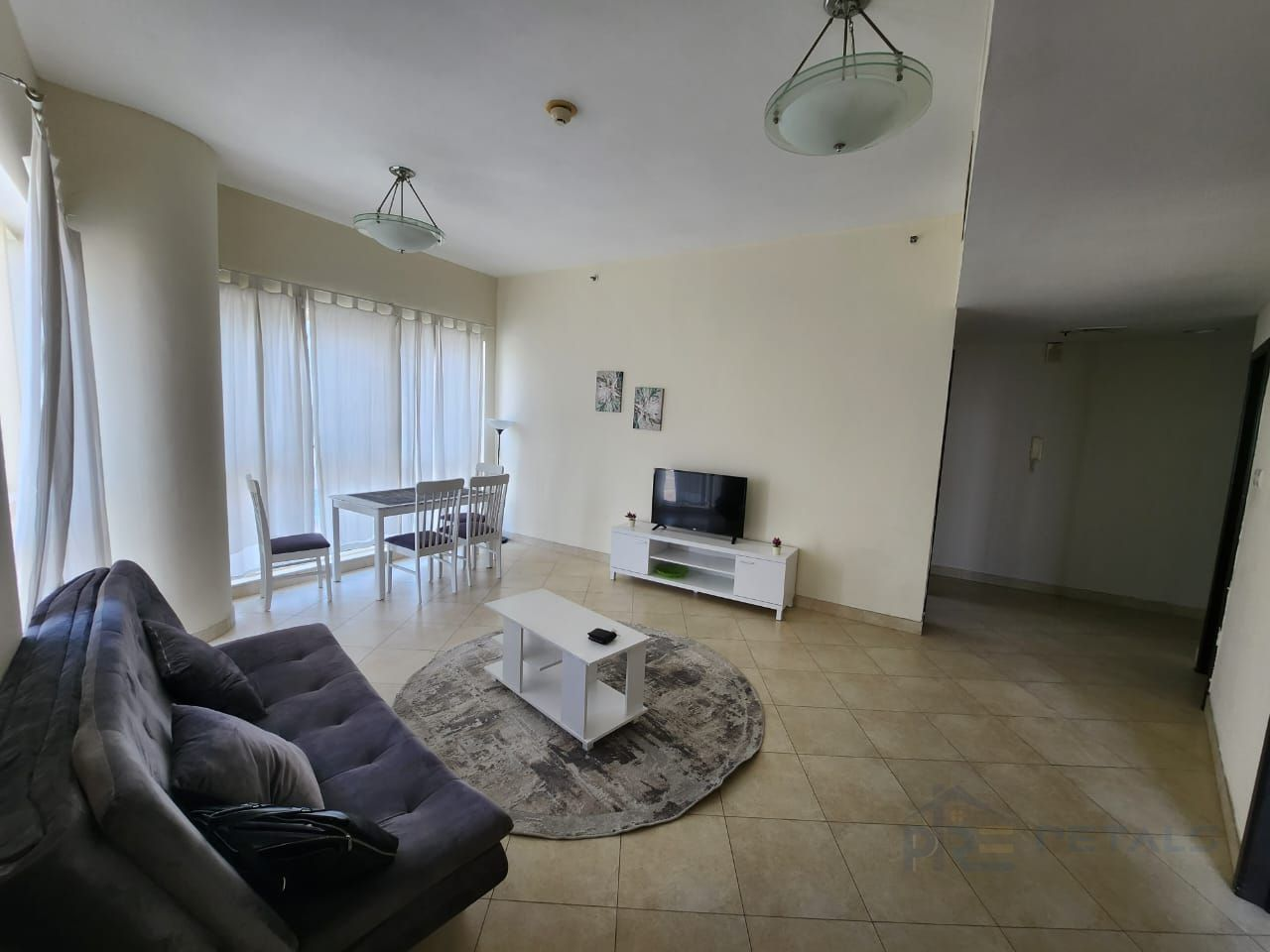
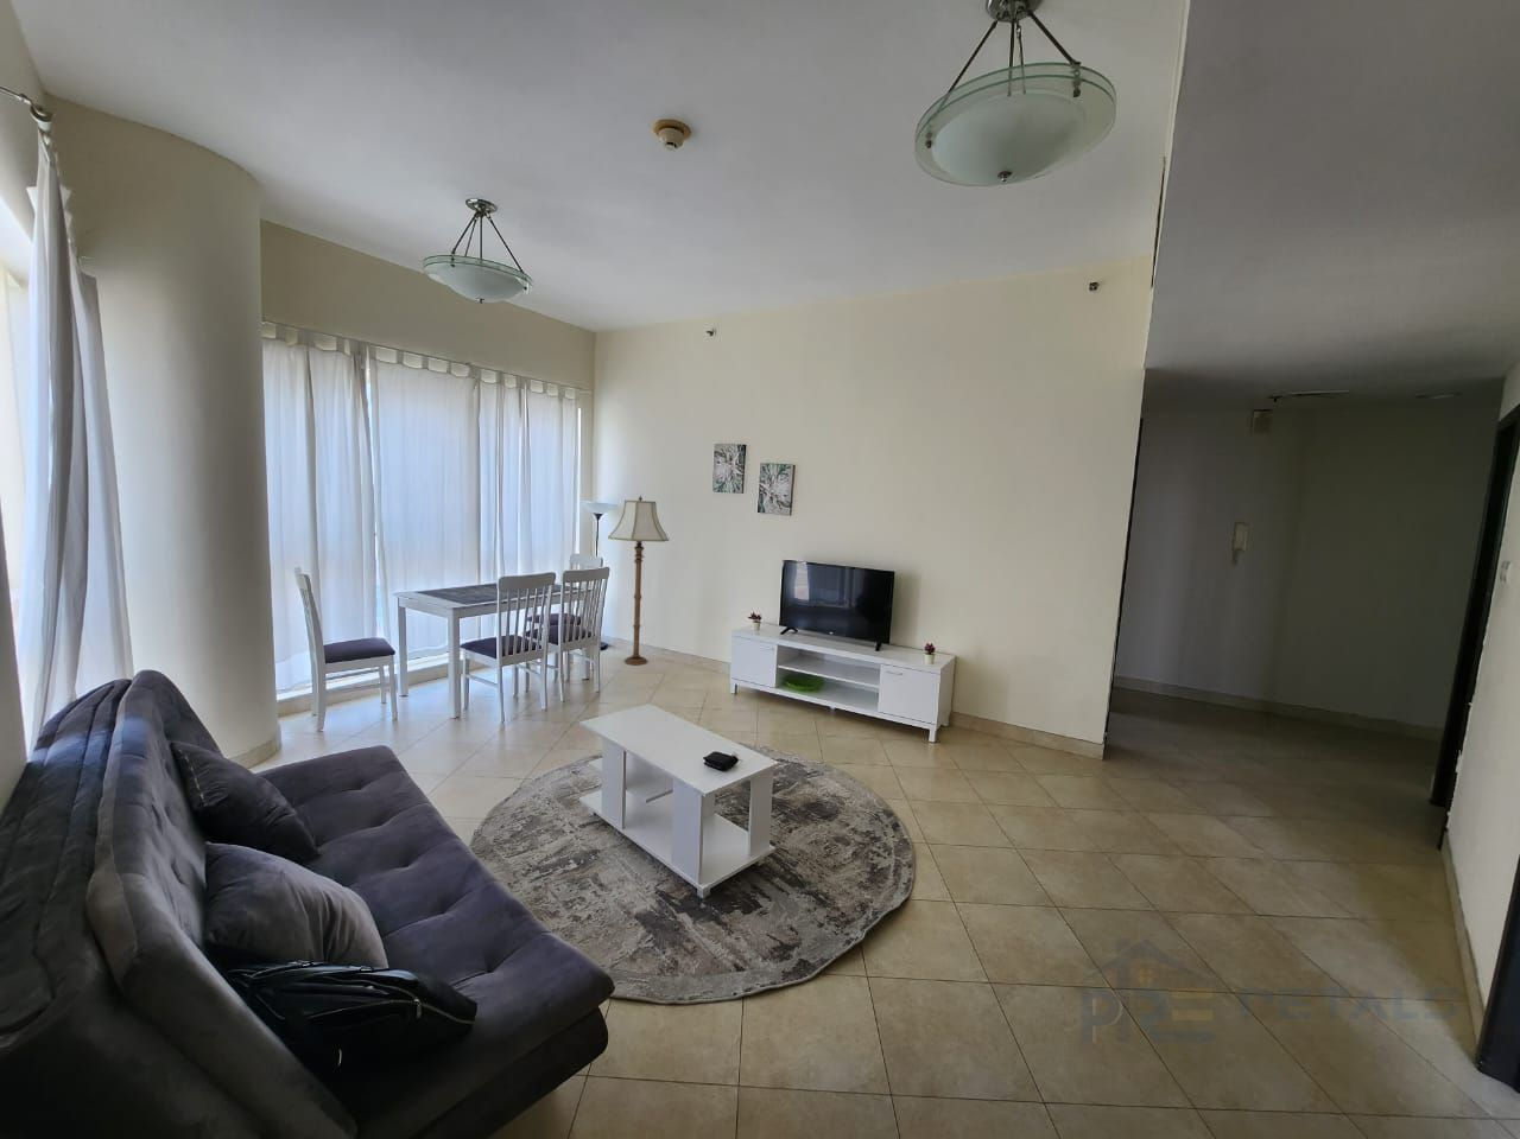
+ floor lamp [607,495,670,665]
